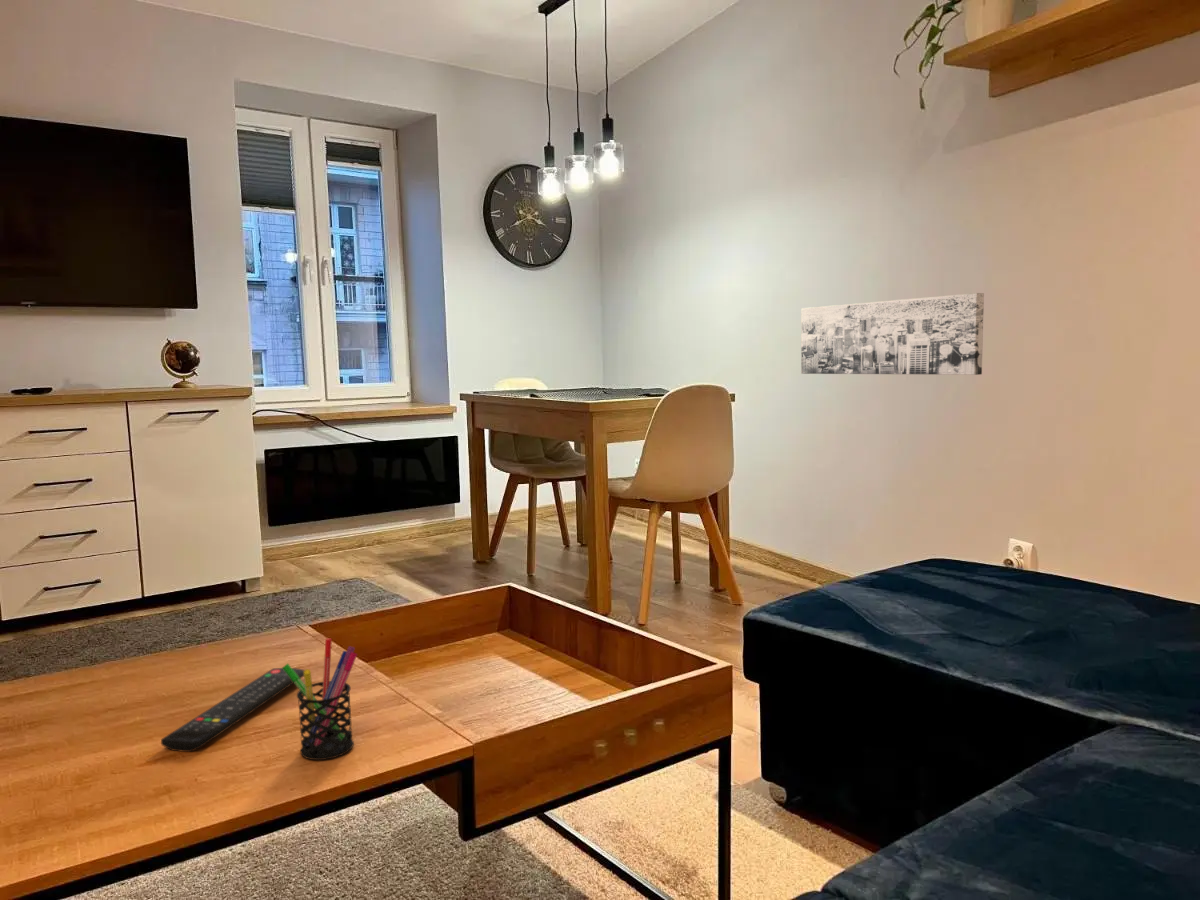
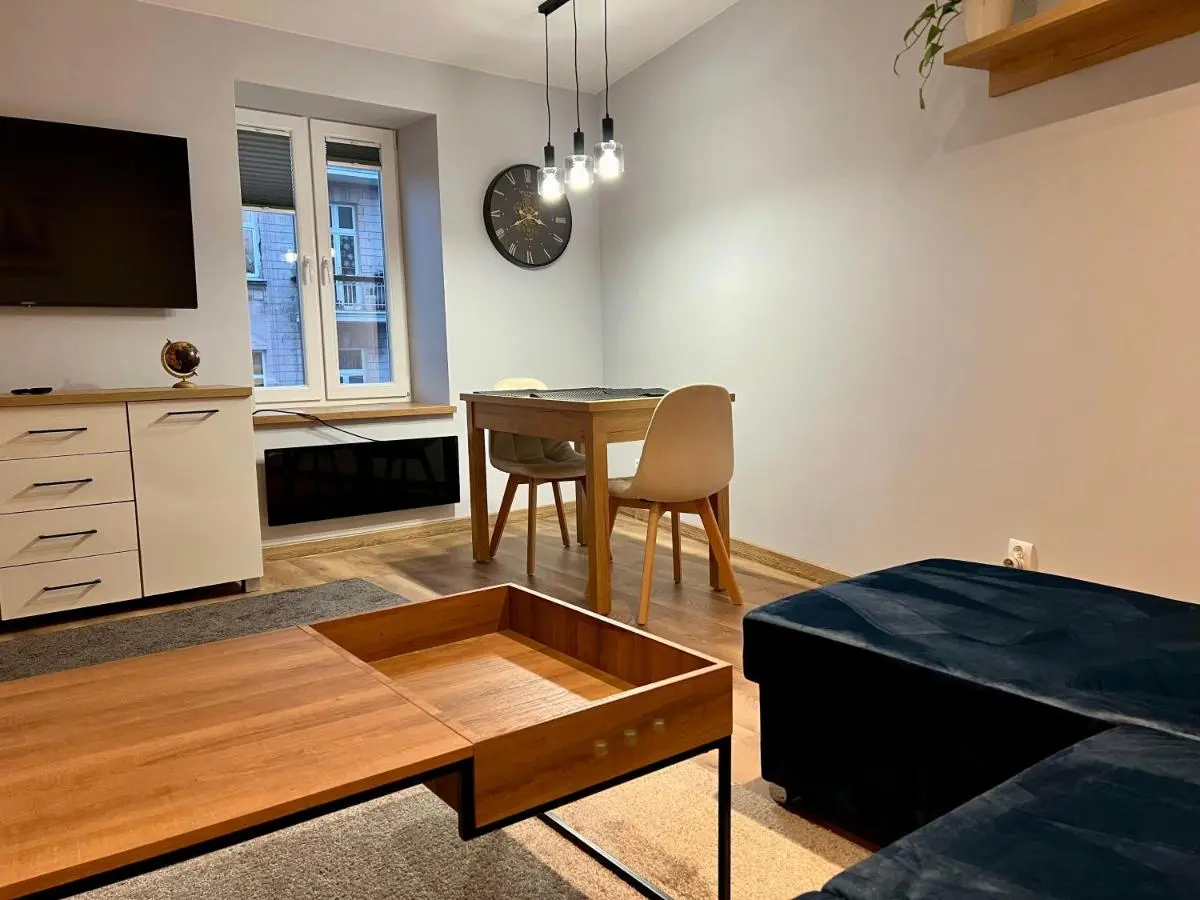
- pen holder [281,638,358,761]
- remote control [160,667,305,753]
- wall art [800,292,985,376]
